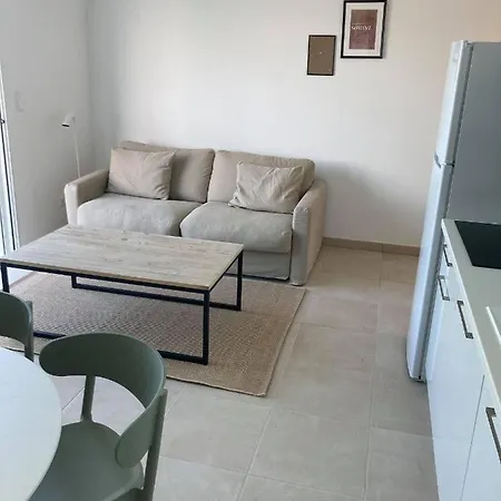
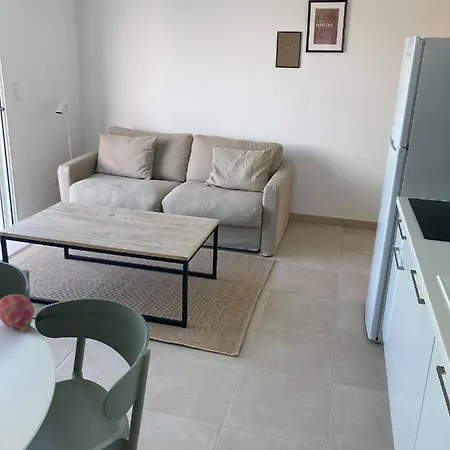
+ fruit [0,293,35,332]
